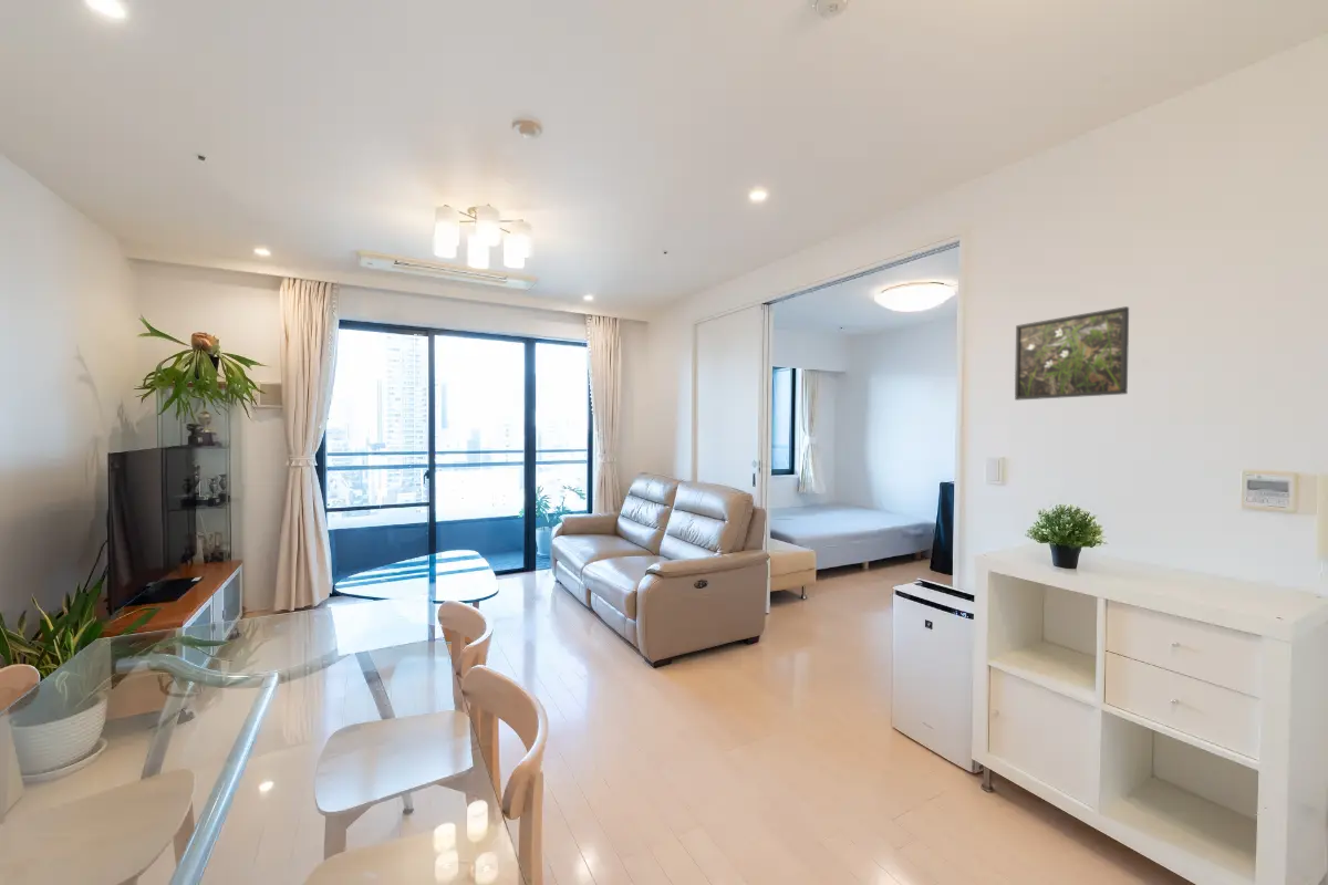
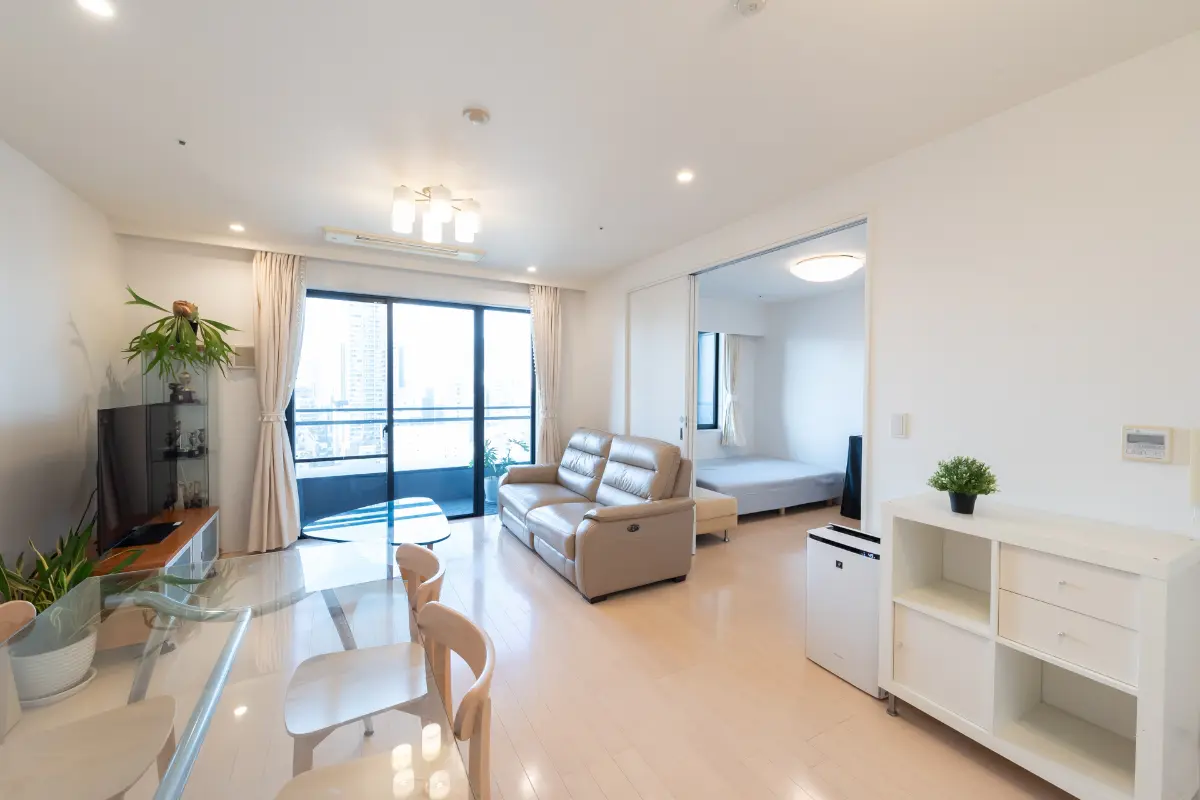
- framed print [1014,305,1130,402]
